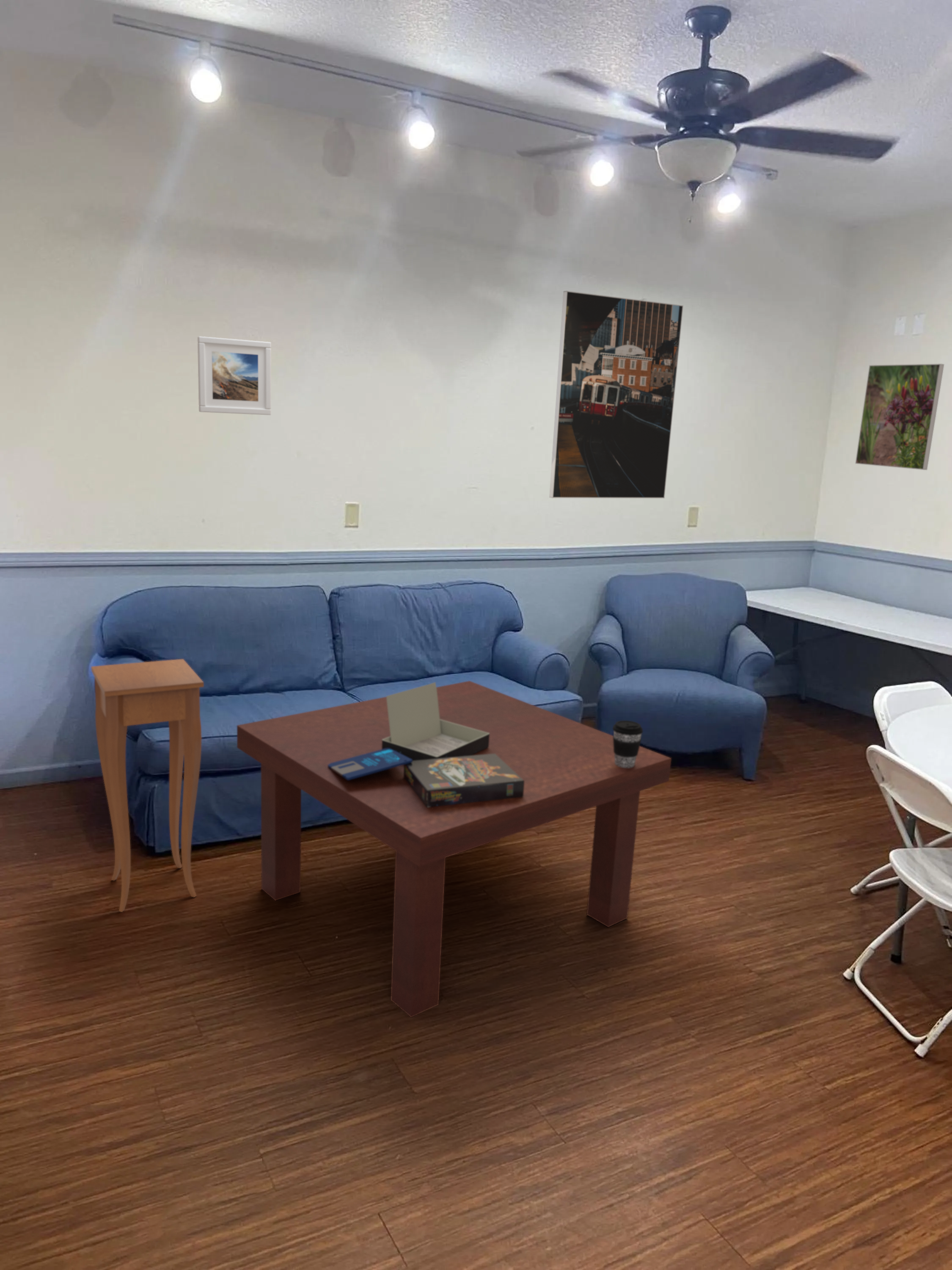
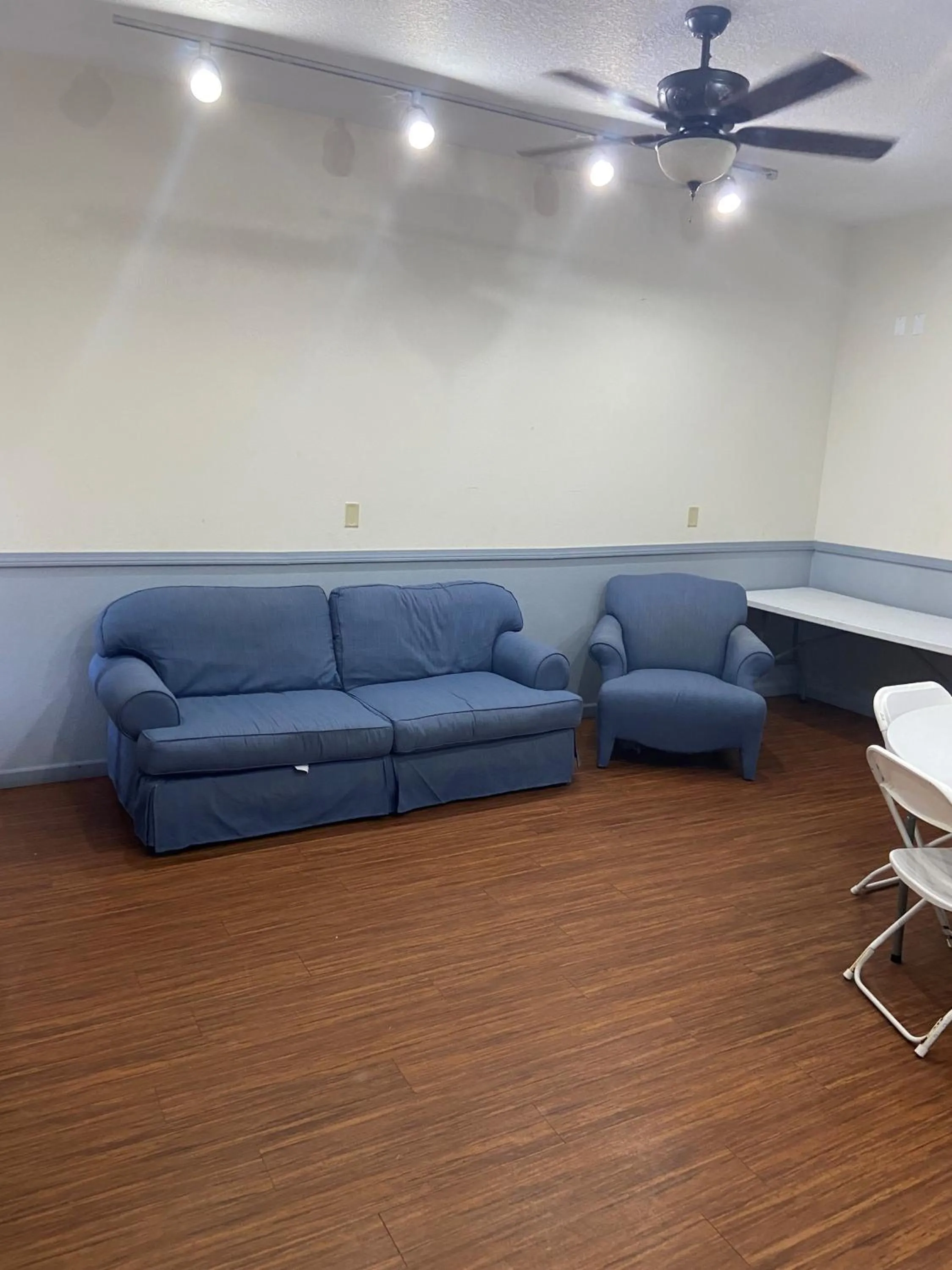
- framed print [549,290,684,499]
- coffee table [237,680,672,1018]
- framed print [197,336,272,416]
- board game [328,682,524,807]
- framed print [855,363,944,470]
- side table [91,658,204,913]
- coffee cup [612,720,643,768]
